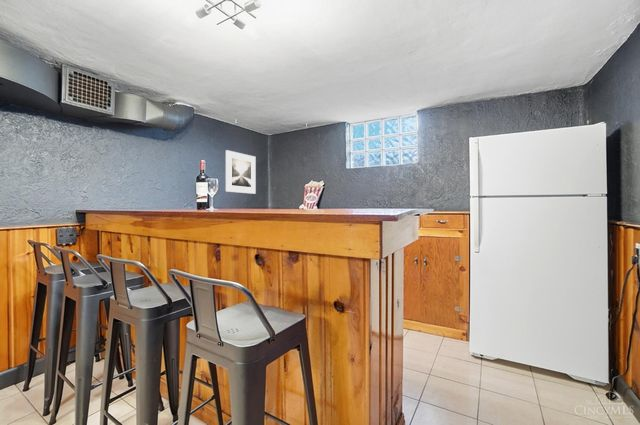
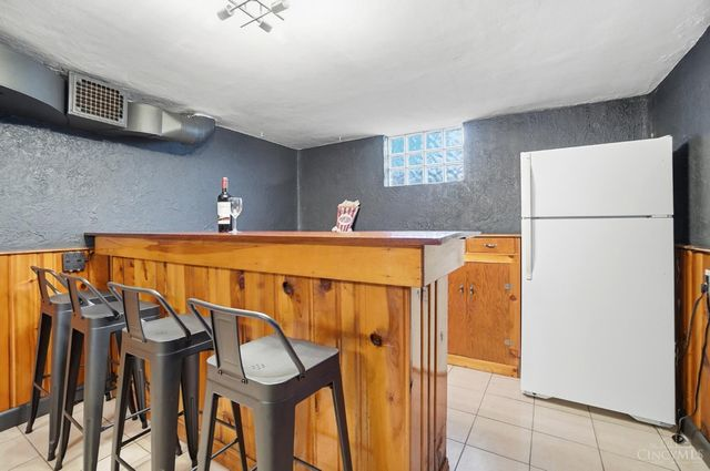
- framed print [225,149,257,195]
